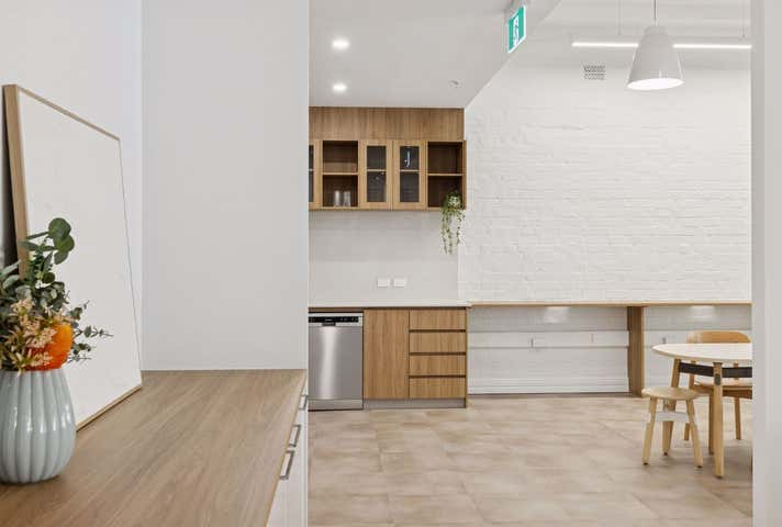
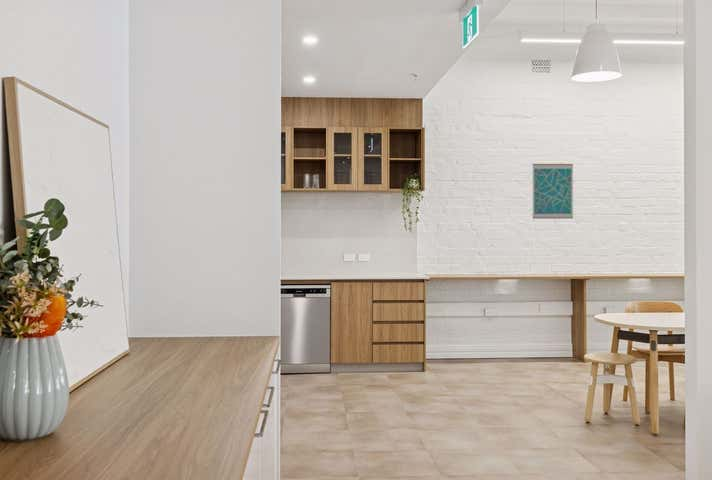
+ wall art [532,163,574,220]
